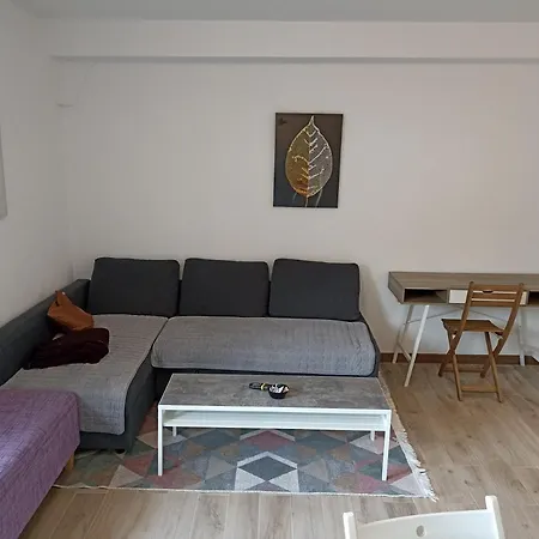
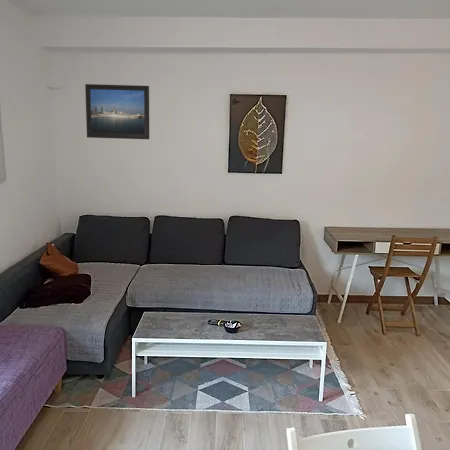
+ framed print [84,83,150,140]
